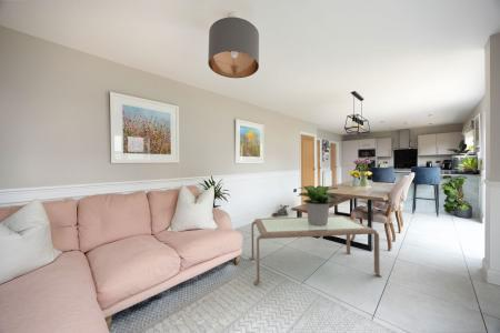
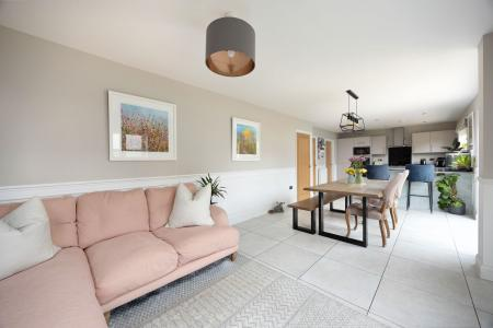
- potted plant [297,184,342,225]
- coffee table [249,215,382,286]
